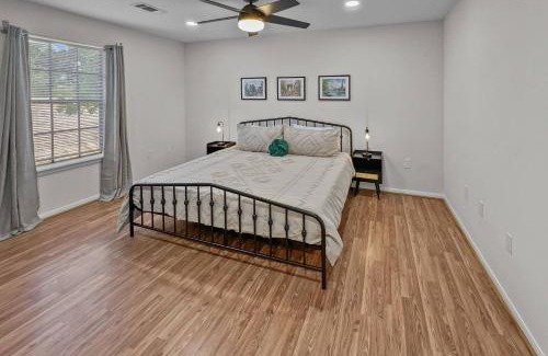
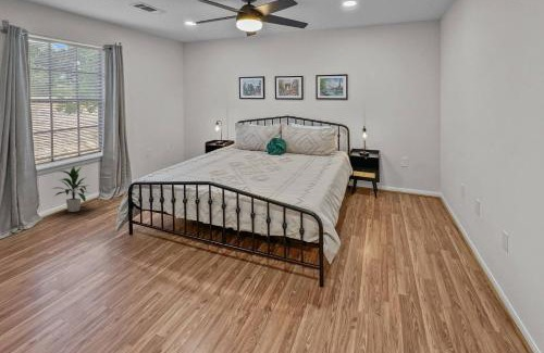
+ indoor plant [51,165,90,213]
